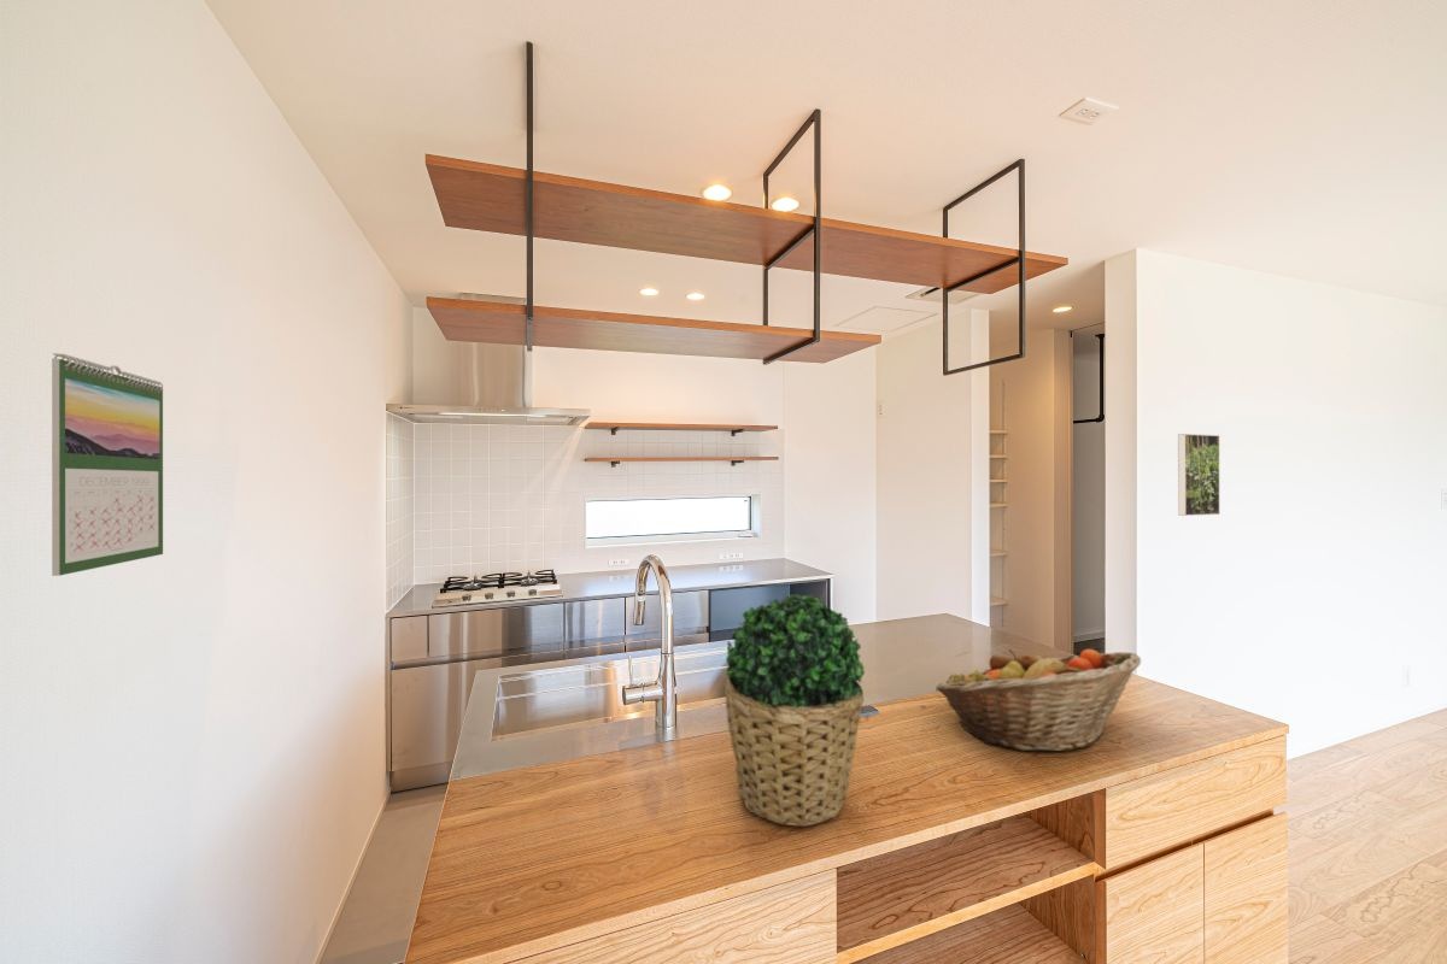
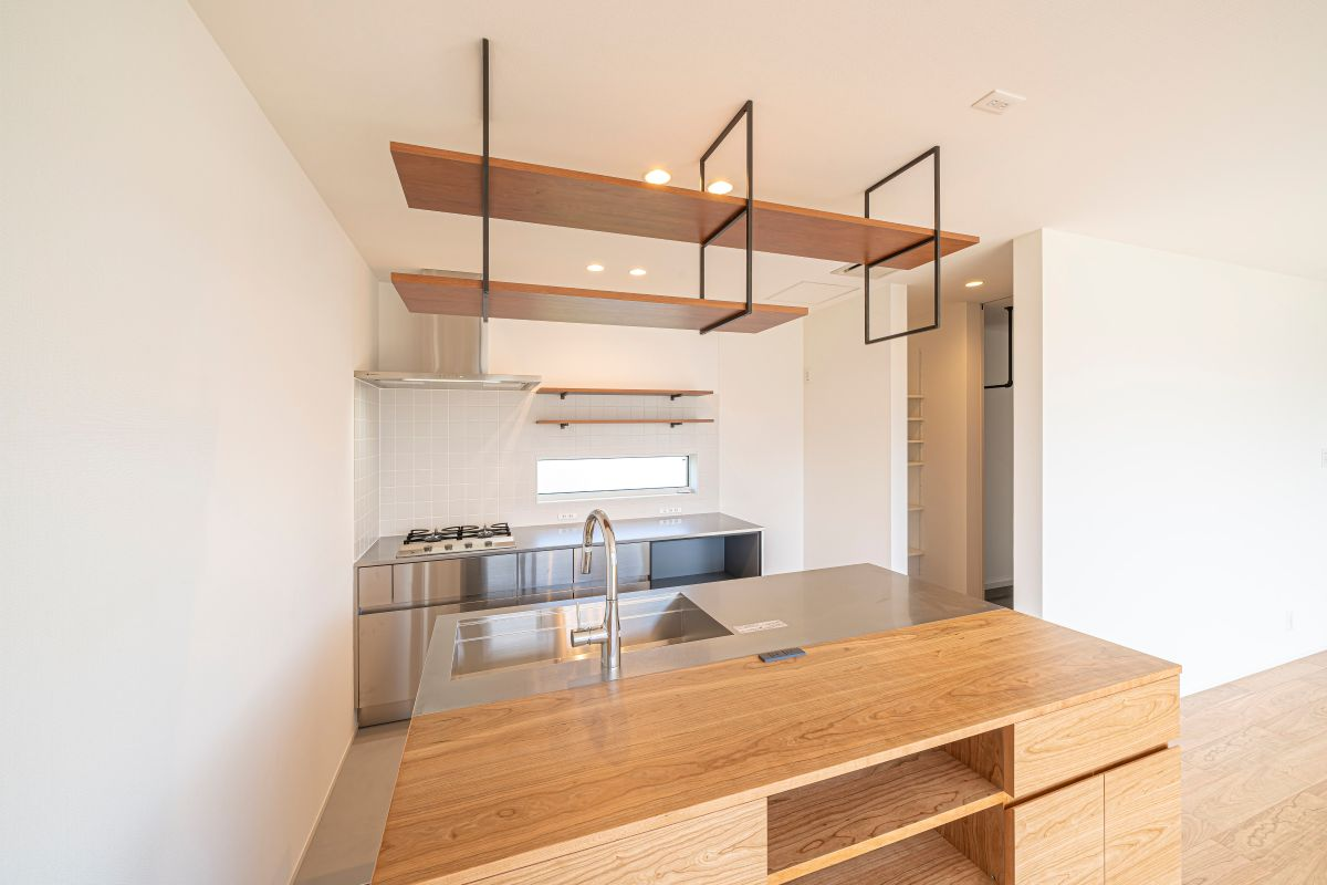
- fruit basket [935,648,1142,752]
- potted plant [724,594,866,827]
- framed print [1177,433,1220,517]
- calendar [51,352,164,577]
